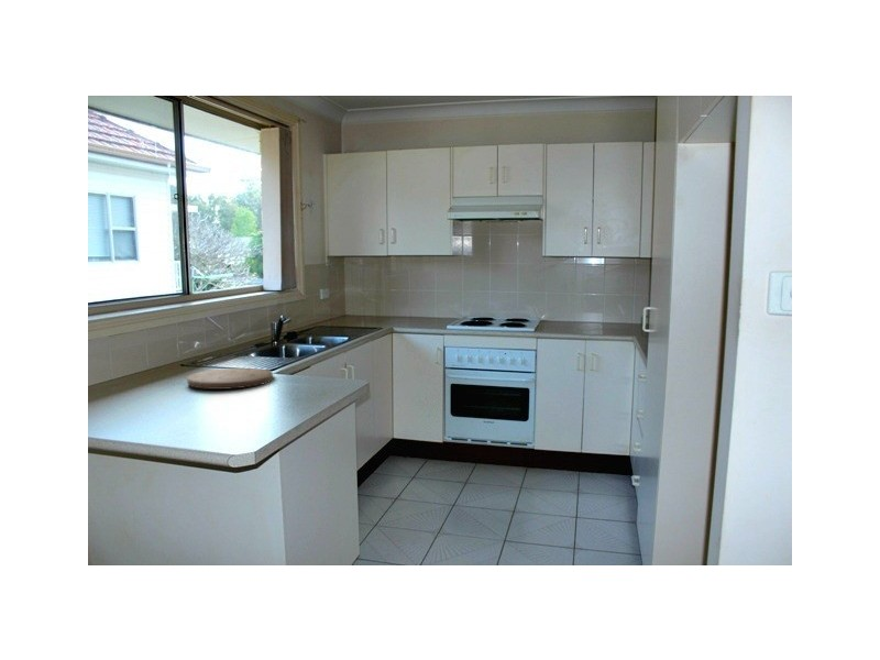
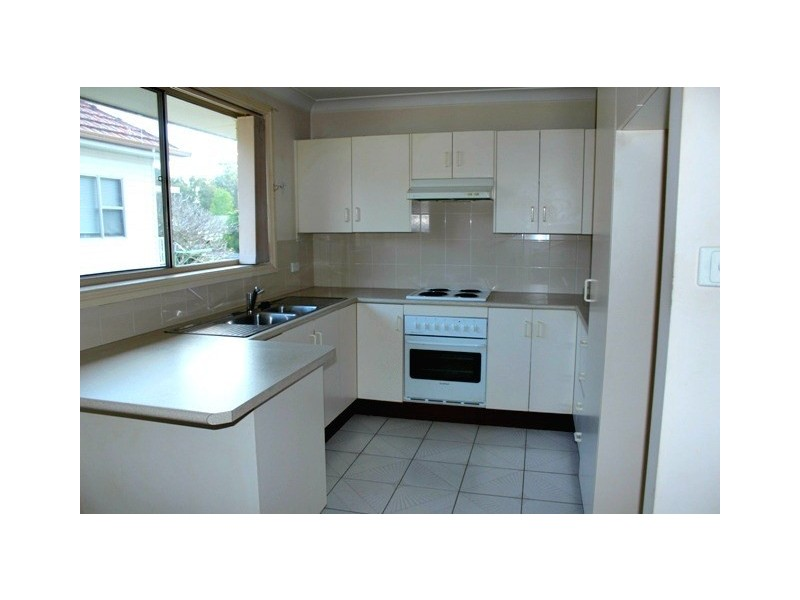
- cutting board [186,367,274,391]
